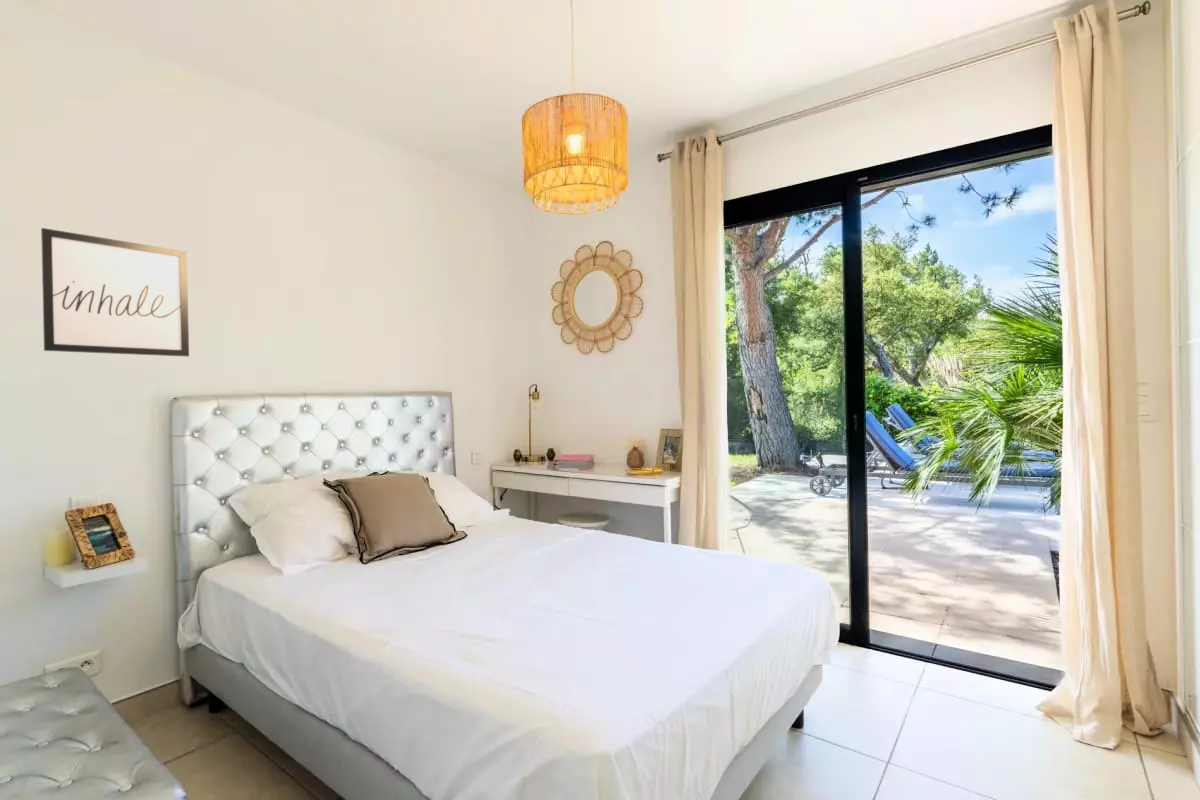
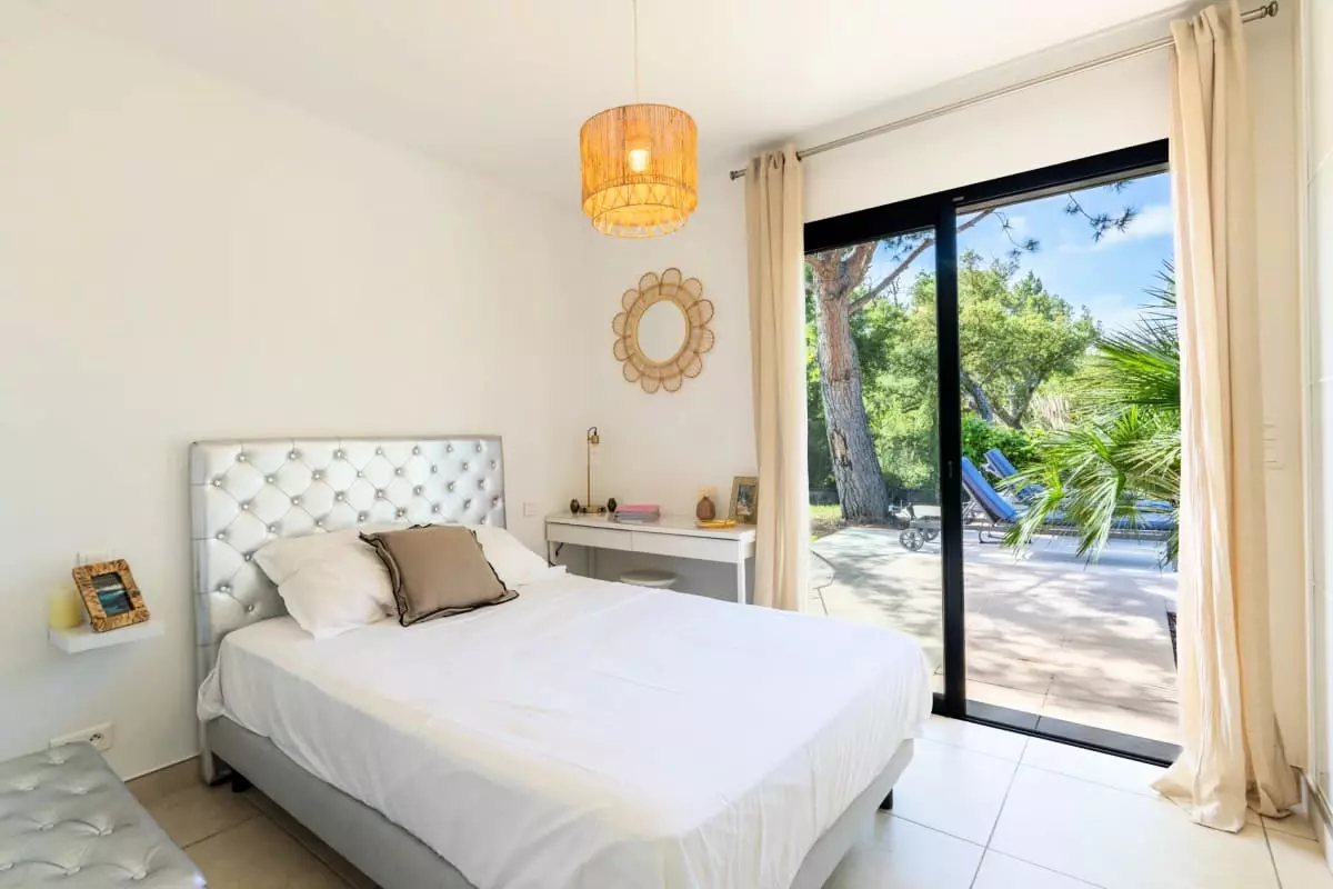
- wall art [40,227,190,358]
